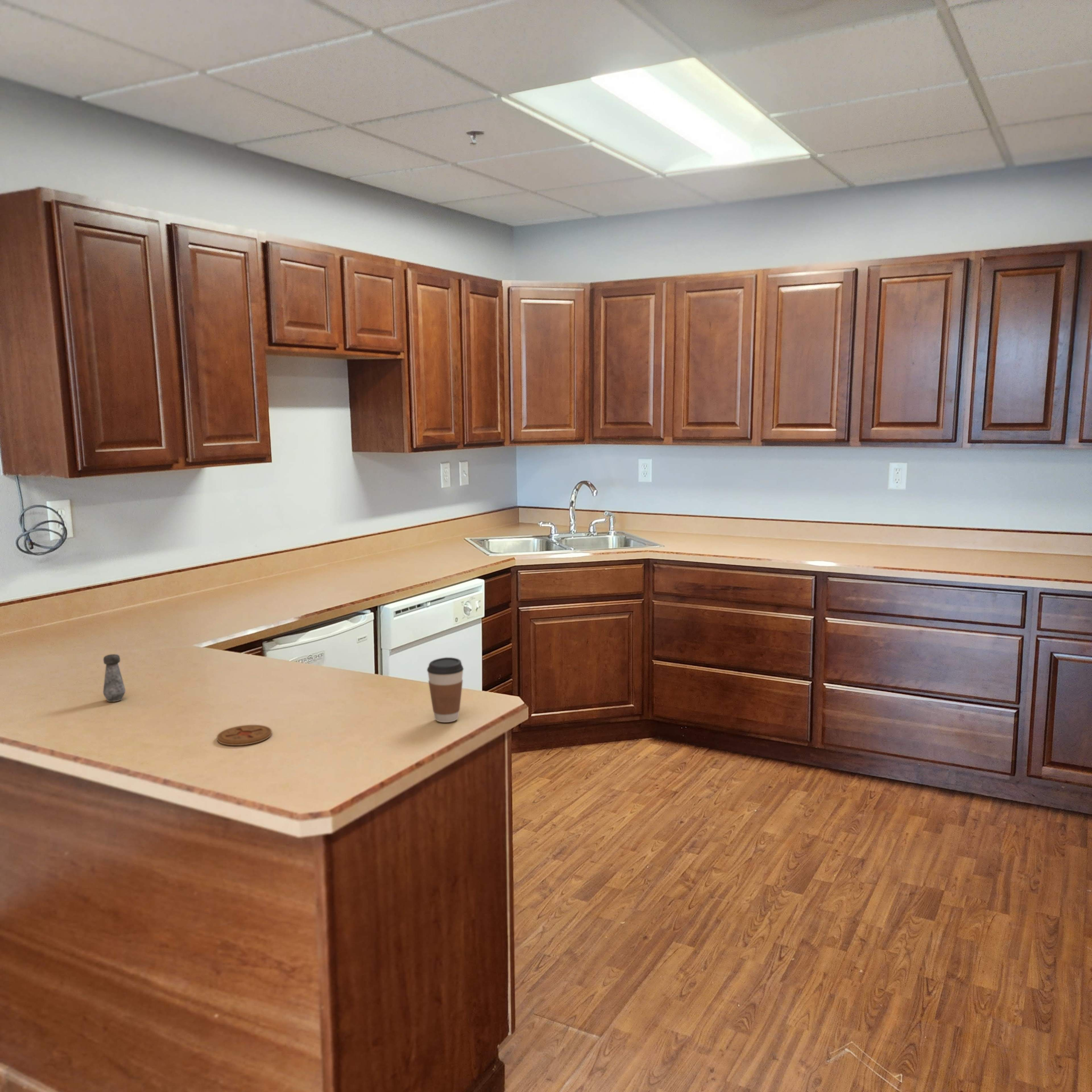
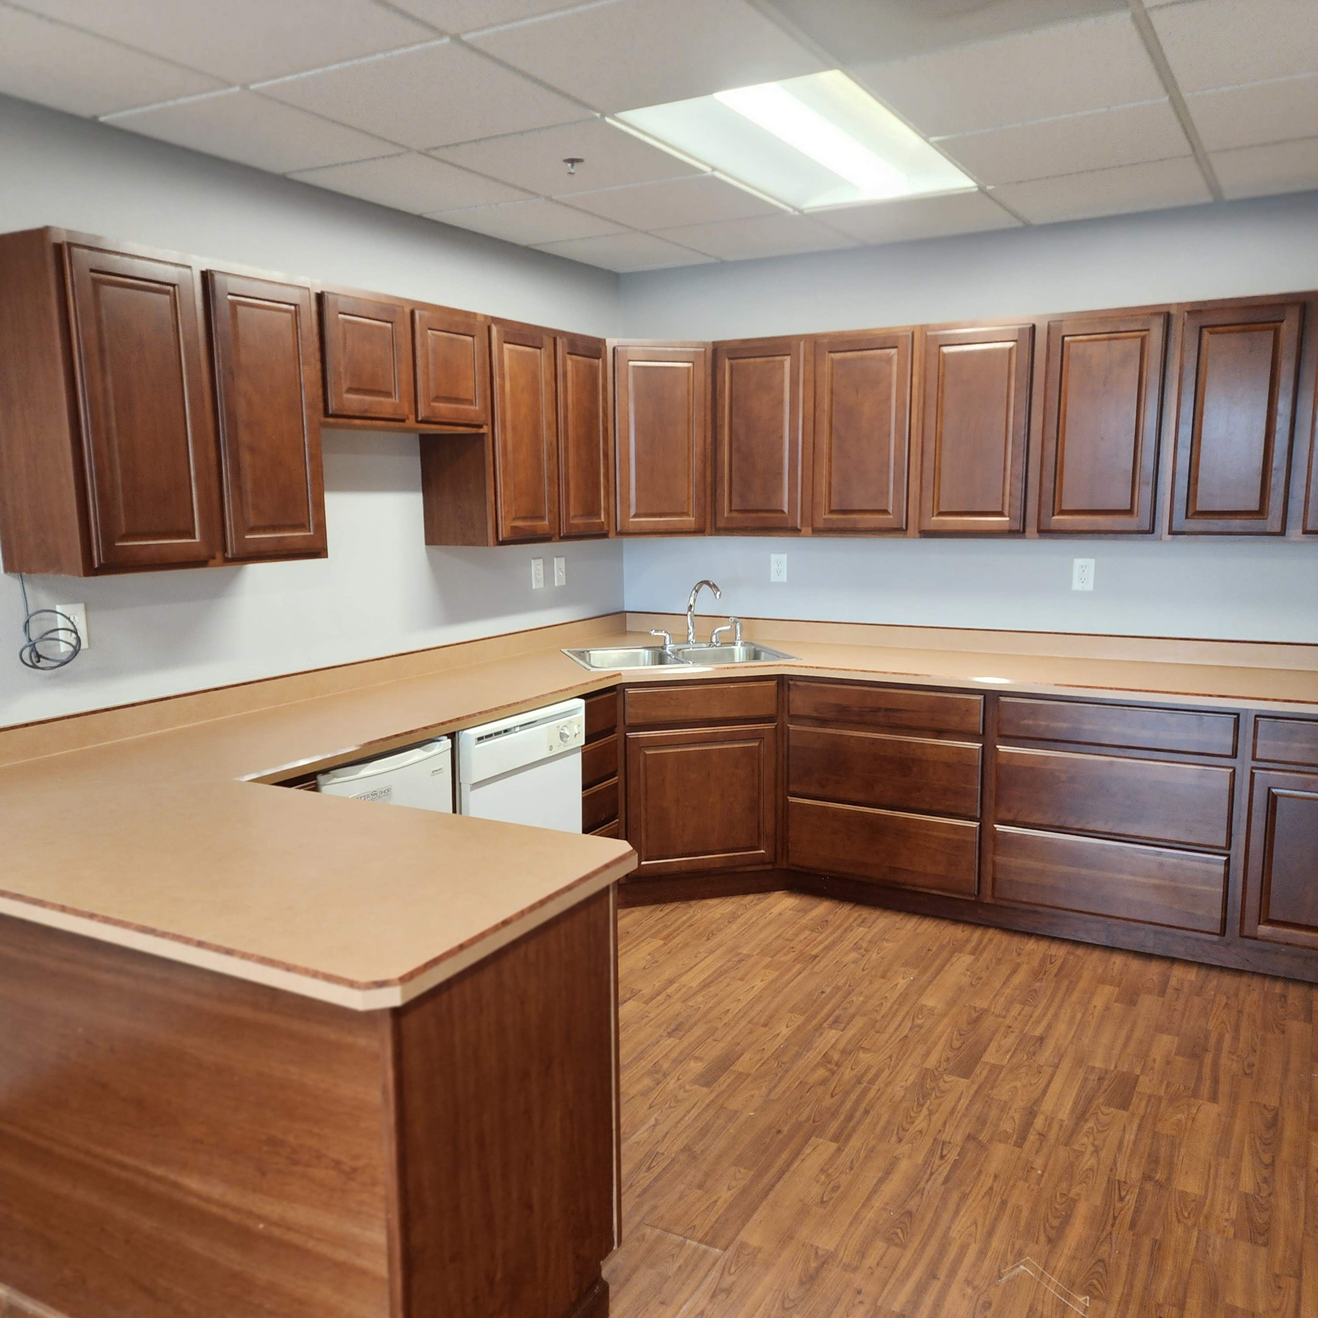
- coffee cup [427,657,464,723]
- salt shaker [103,654,126,702]
- coaster [217,725,272,746]
